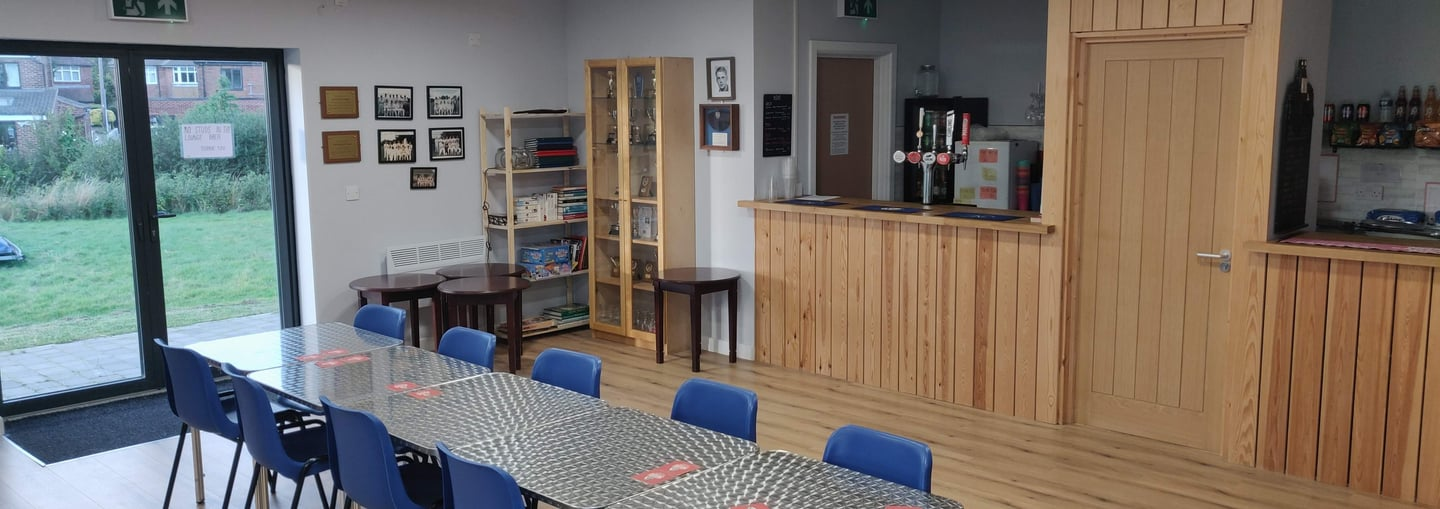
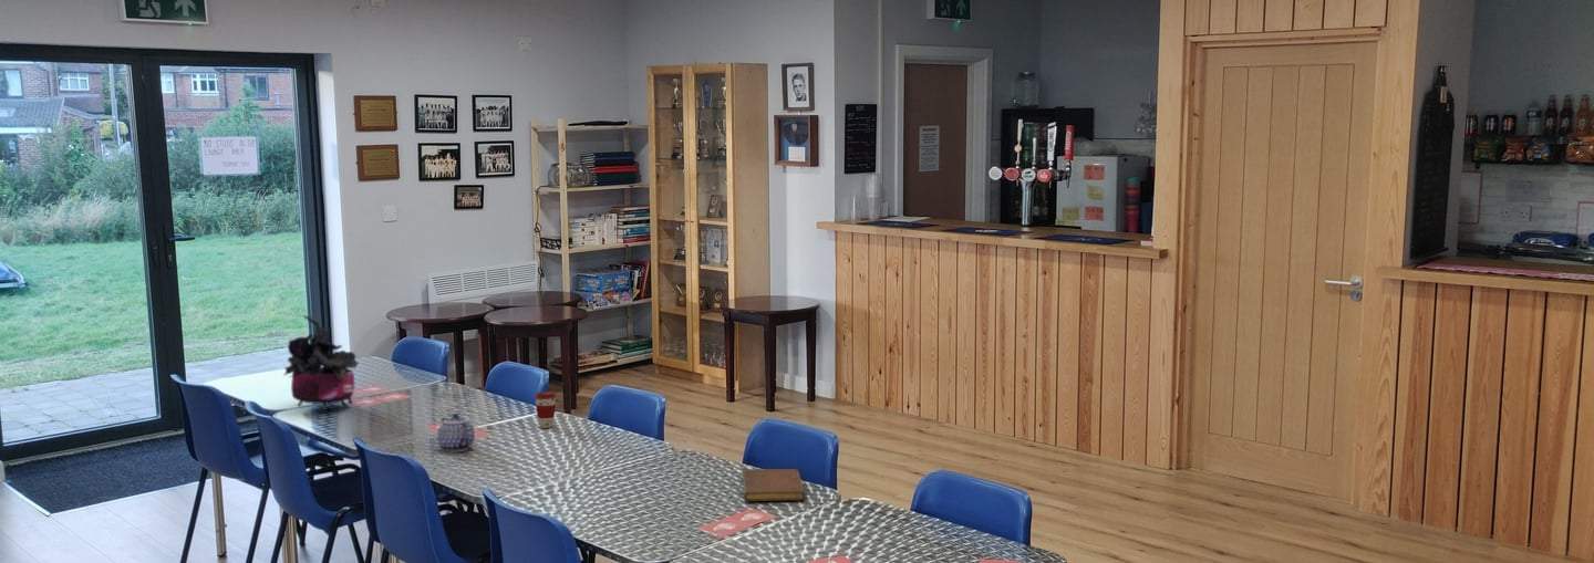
+ potted plant [283,314,360,411]
+ coffee cup [534,390,557,429]
+ notebook [741,468,805,502]
+ teapot [436,413,476,452]
